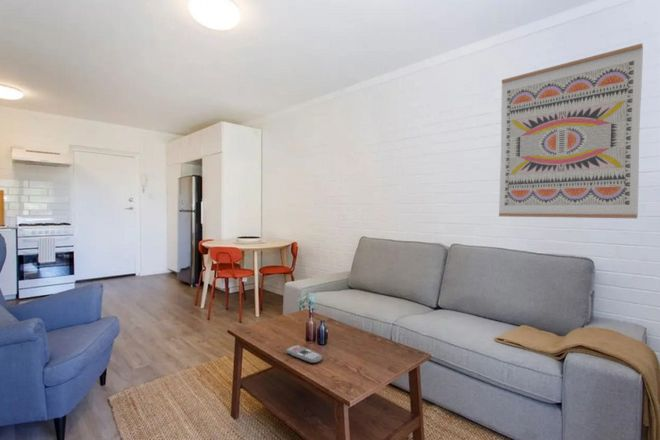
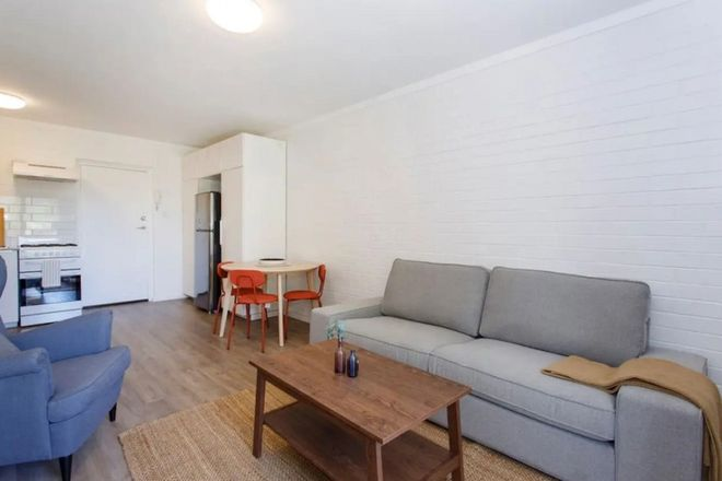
- wall art [498,42,644,219]
- remote control [285,344,323,364]
